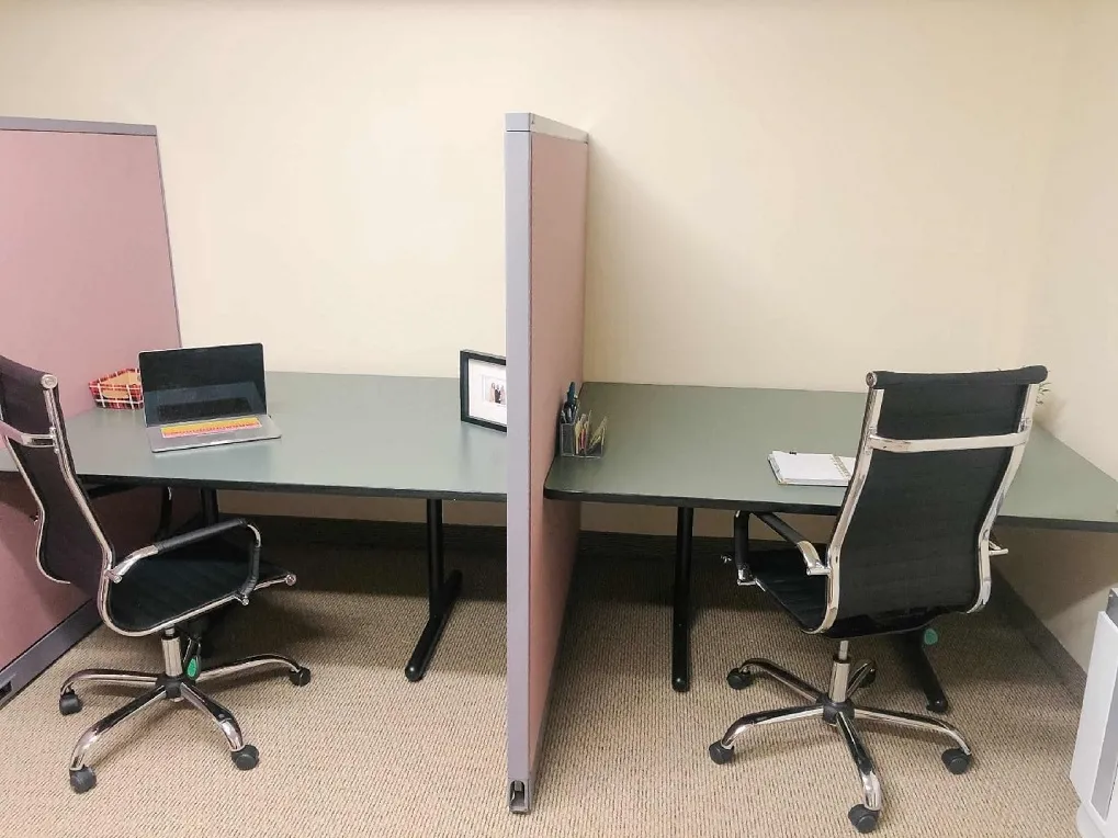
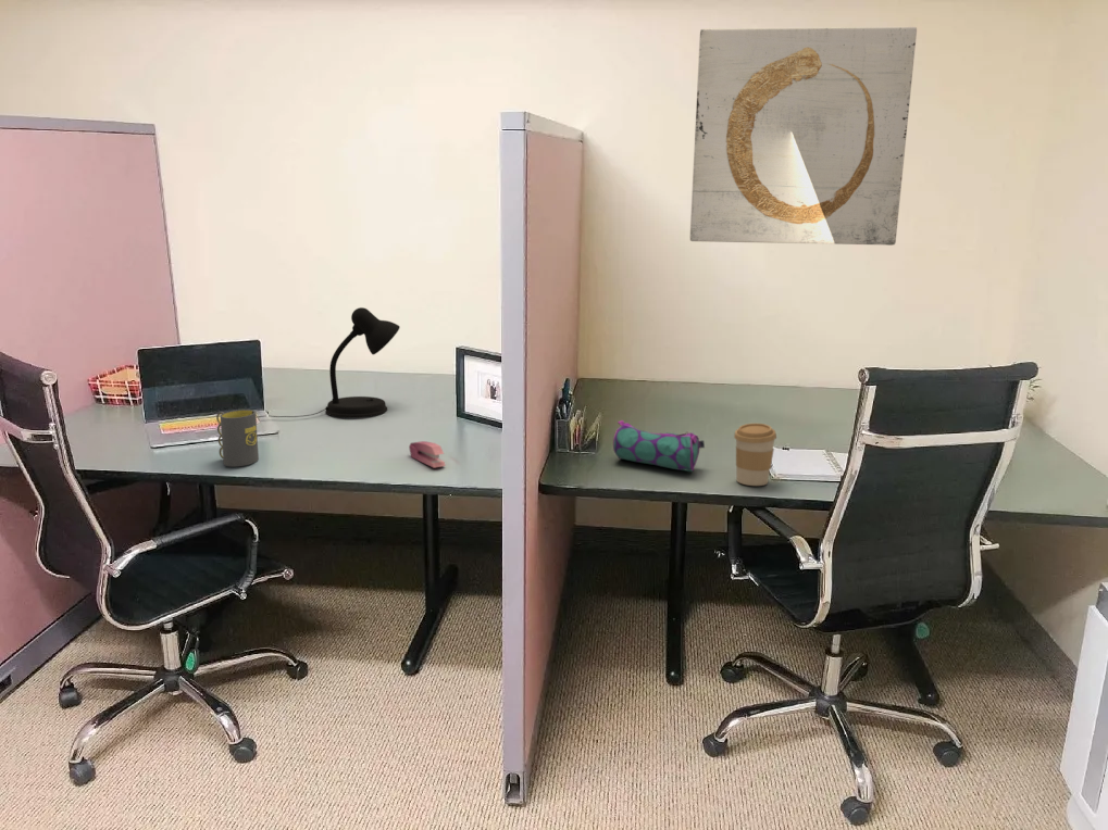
+ coffee cup [733,423,777,487]
+ desk lamp [256,306,401,418]
+ wall art [689,26,918,247]
+ mug [215,408,260,467]
+ stapler [408,440,447,469]
+ pencil case [612,419,706,473]
